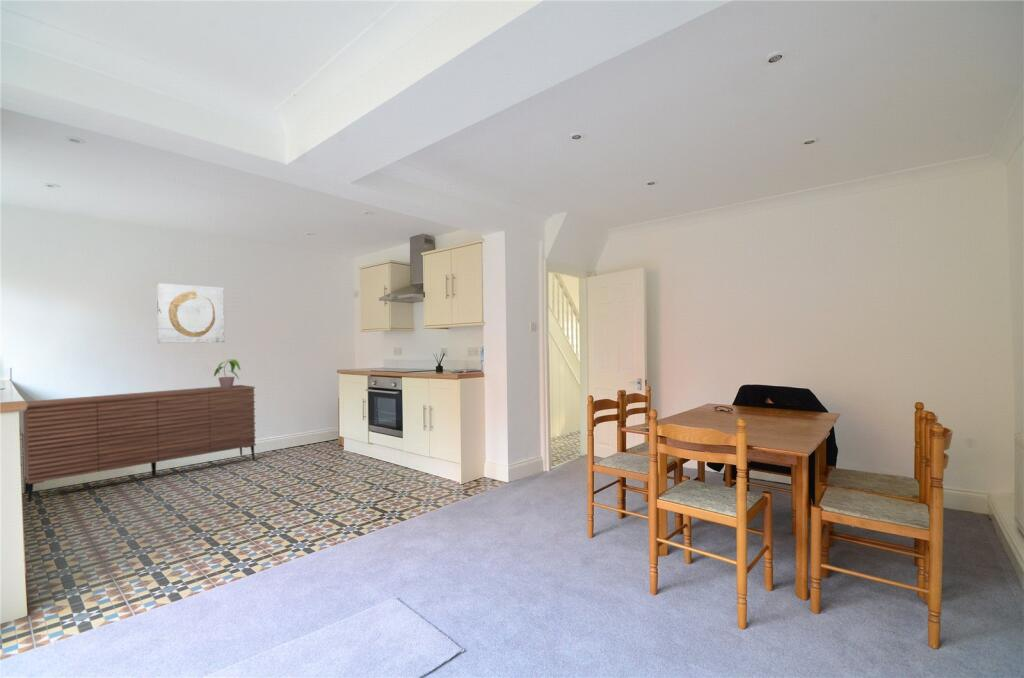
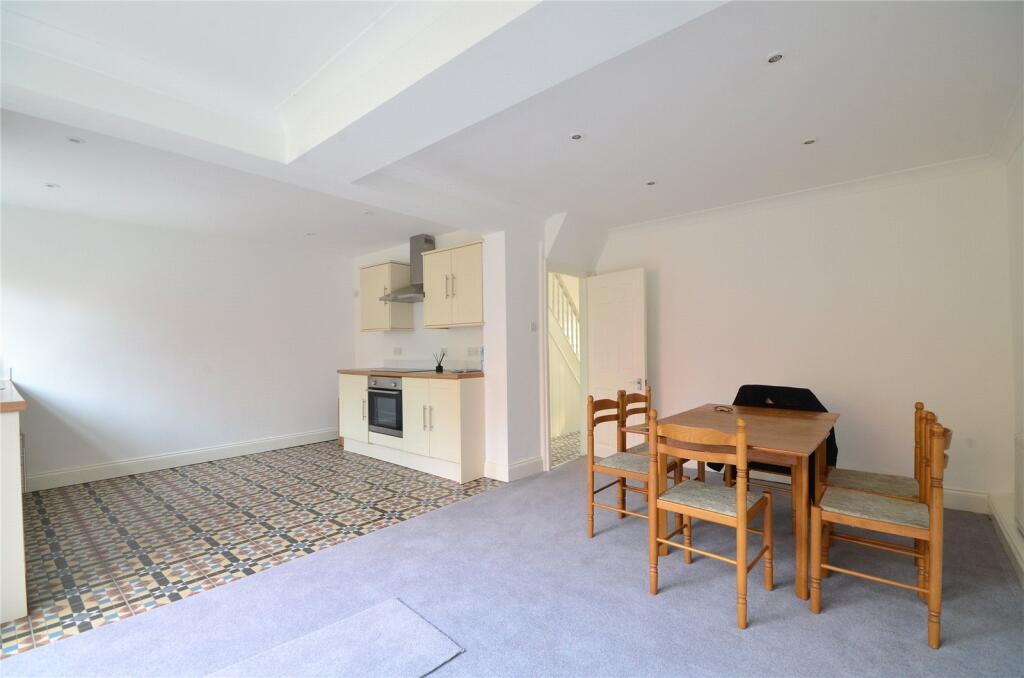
- sideboard [22,384,257,503]
- wall art [155,282,226,344]
- potted plant [213,359,242,388]
